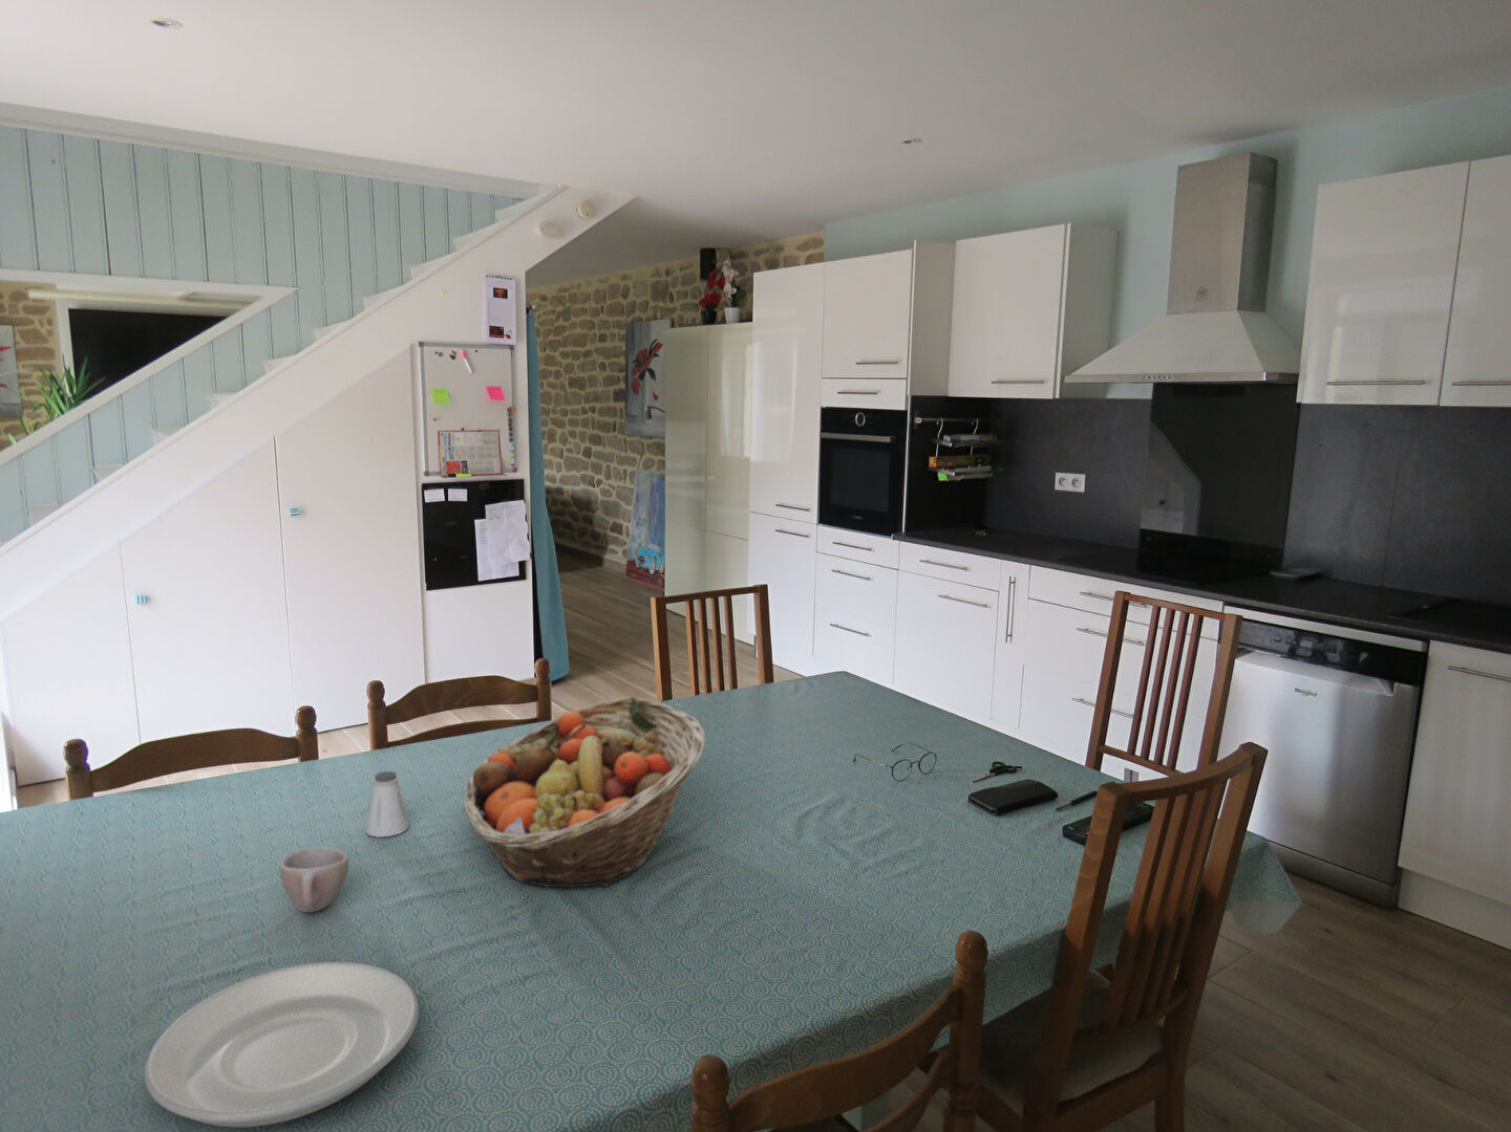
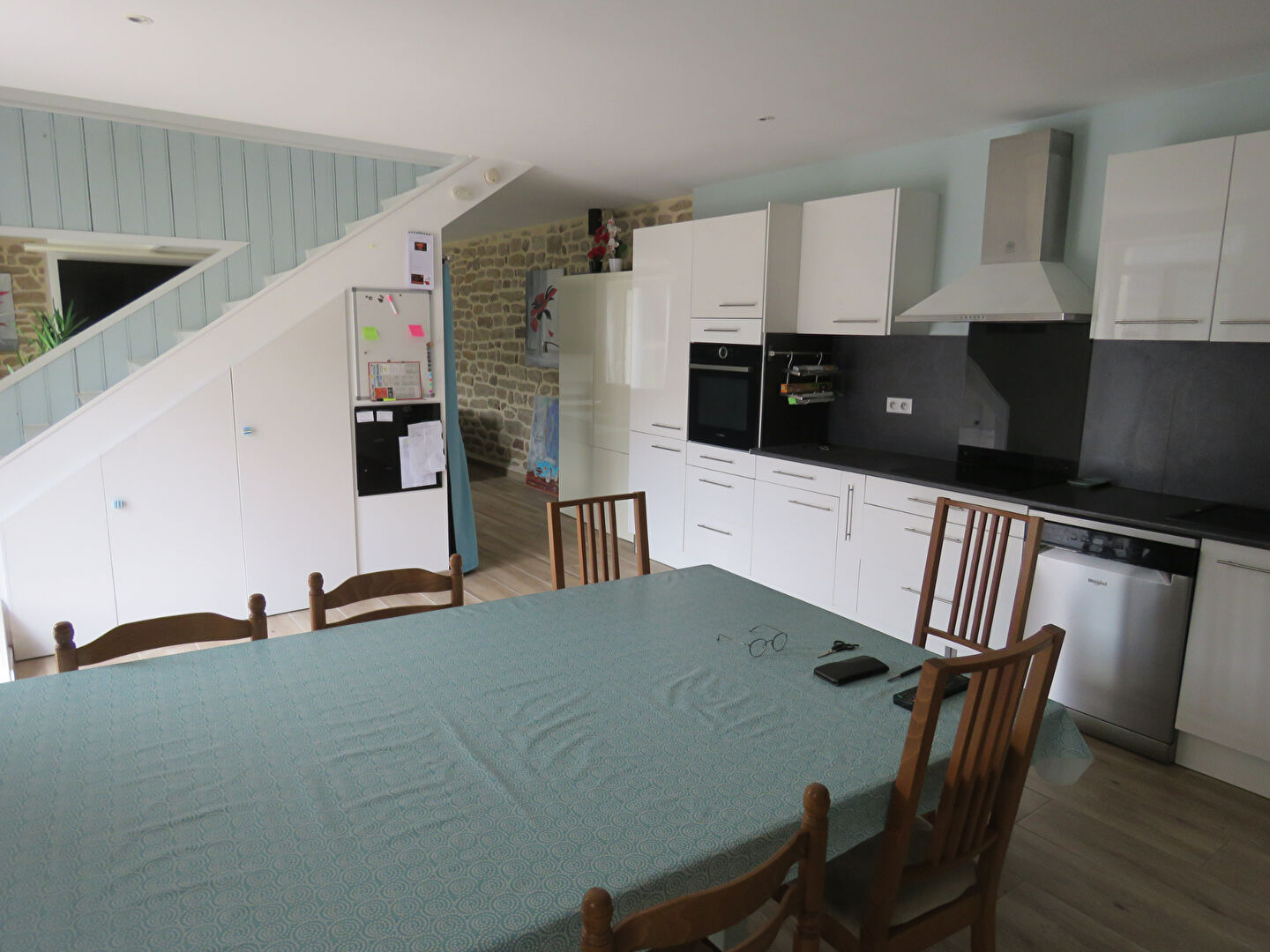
- plate [144,961,420,1127]
- saltshaker [364,771,410,838]
- cup [278,845,350,913]
- fruit basket [462,696,707,888]
